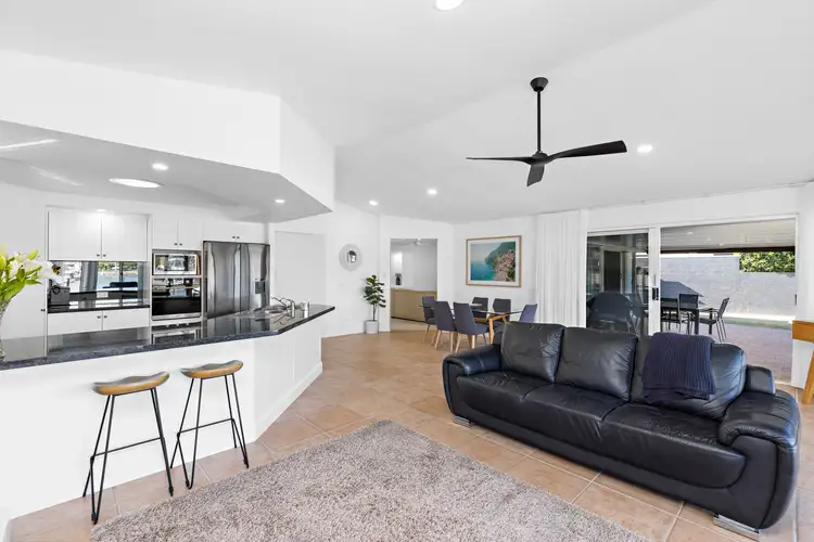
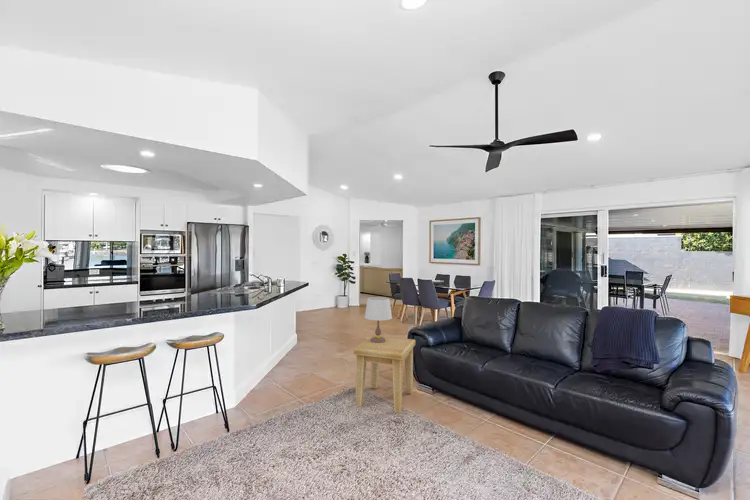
+ table lamp [364,296,393,343]
+ side table [352,335,416,414]
